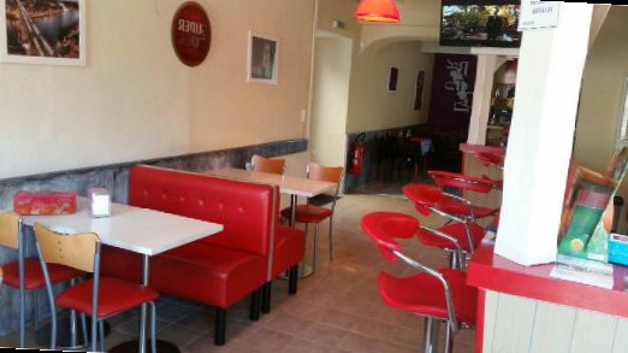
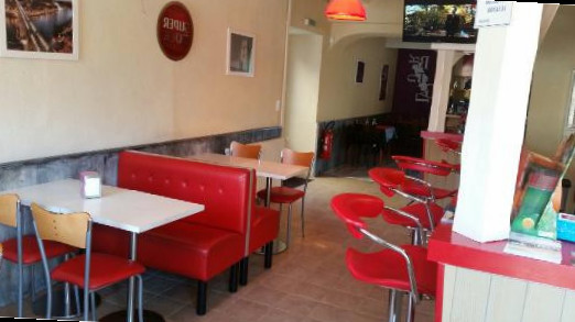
- tissue box [12,189,78,216]
